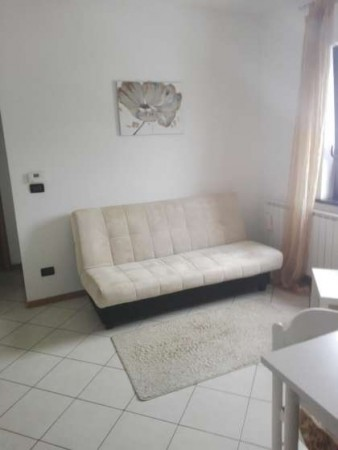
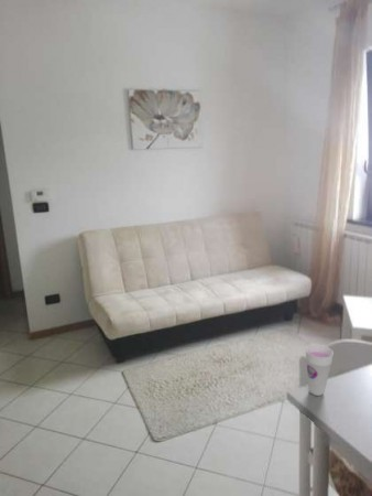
+ cup [305,344,335,397]
